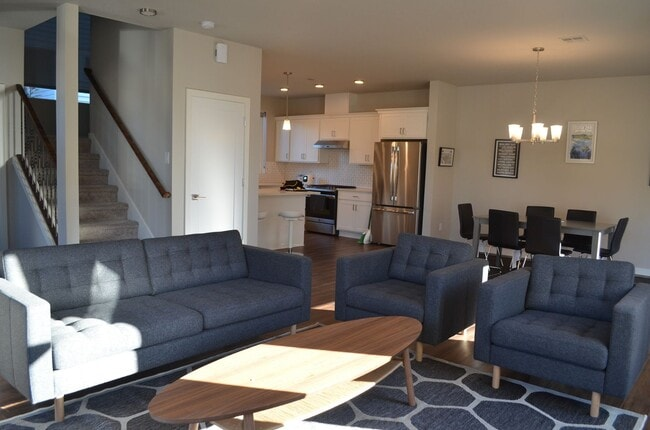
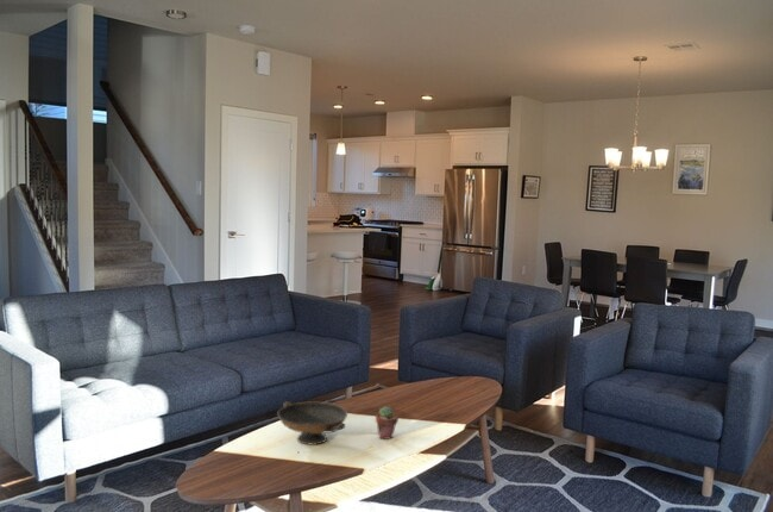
+ potted succulent [375,405,400,441]
+ decorative bowl [276,400,348,445]
